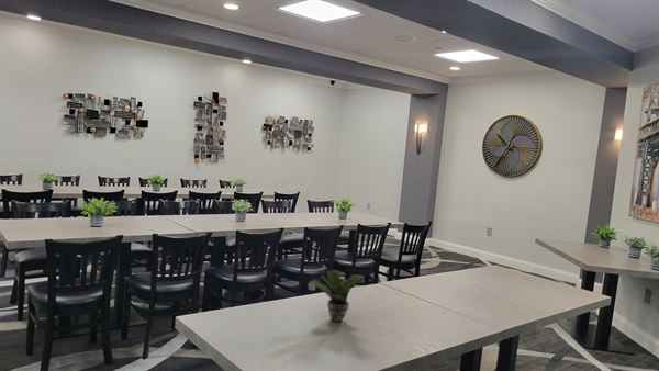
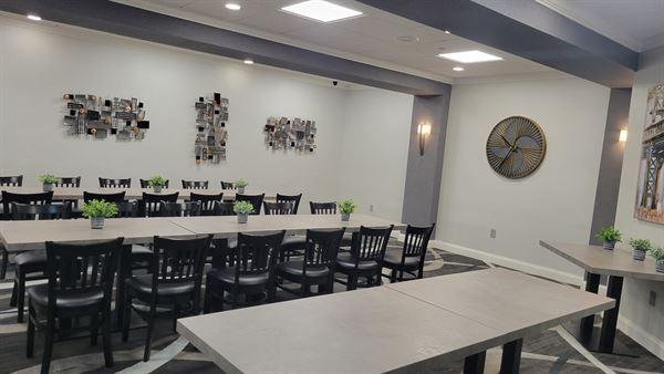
- potted plant [309,269,361,323]
